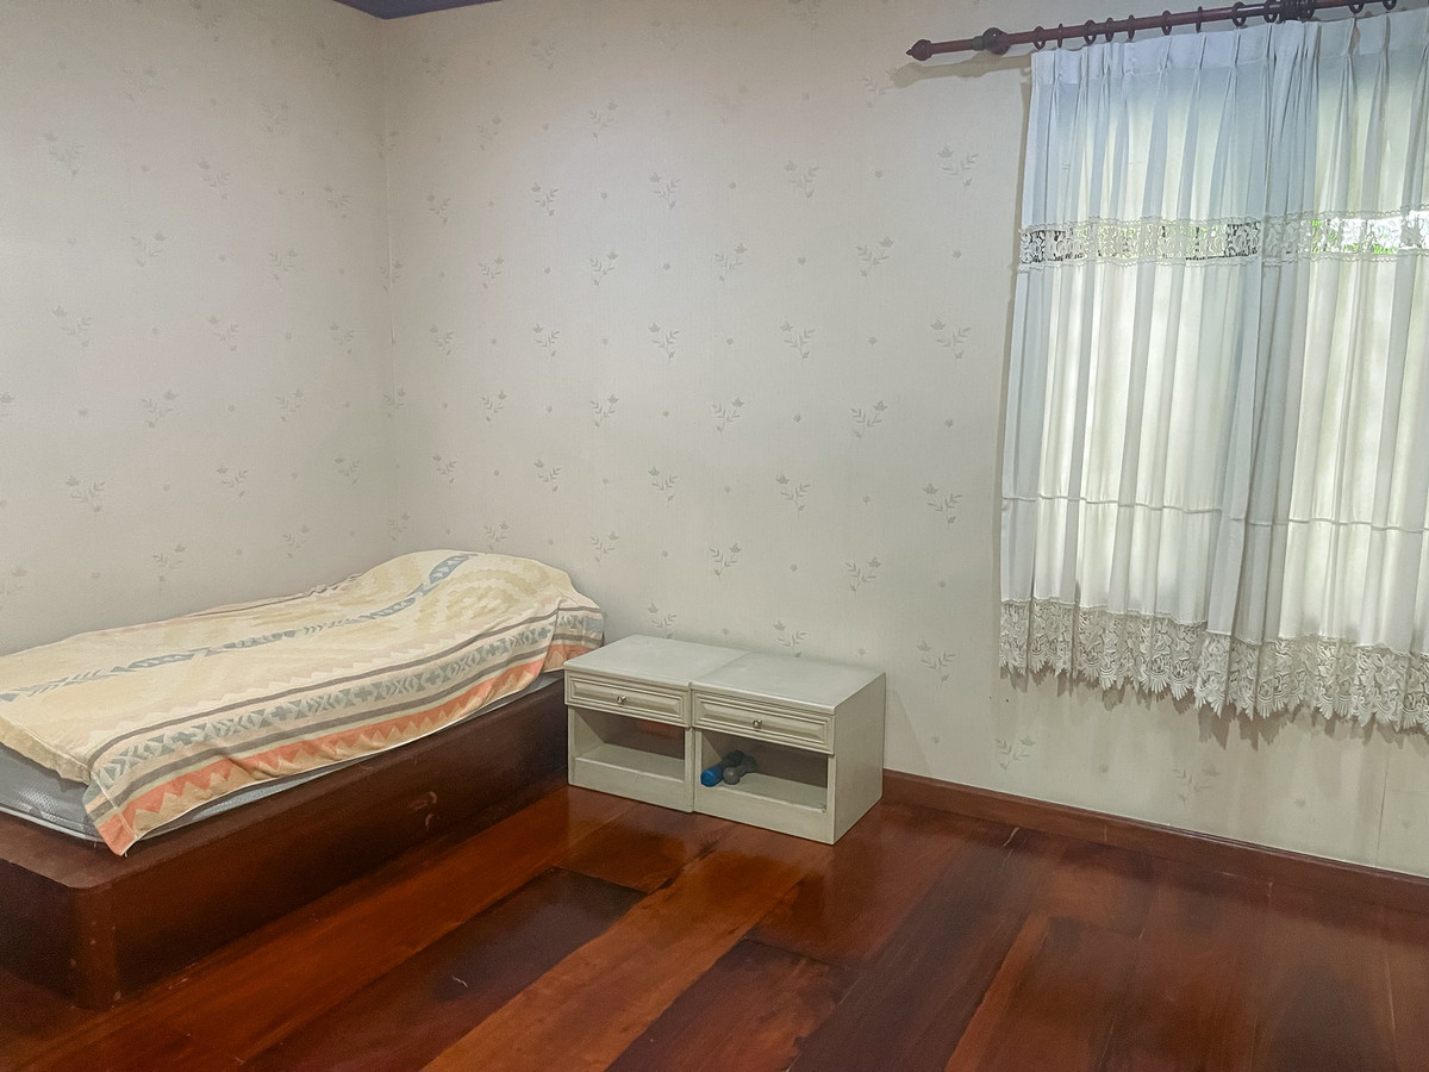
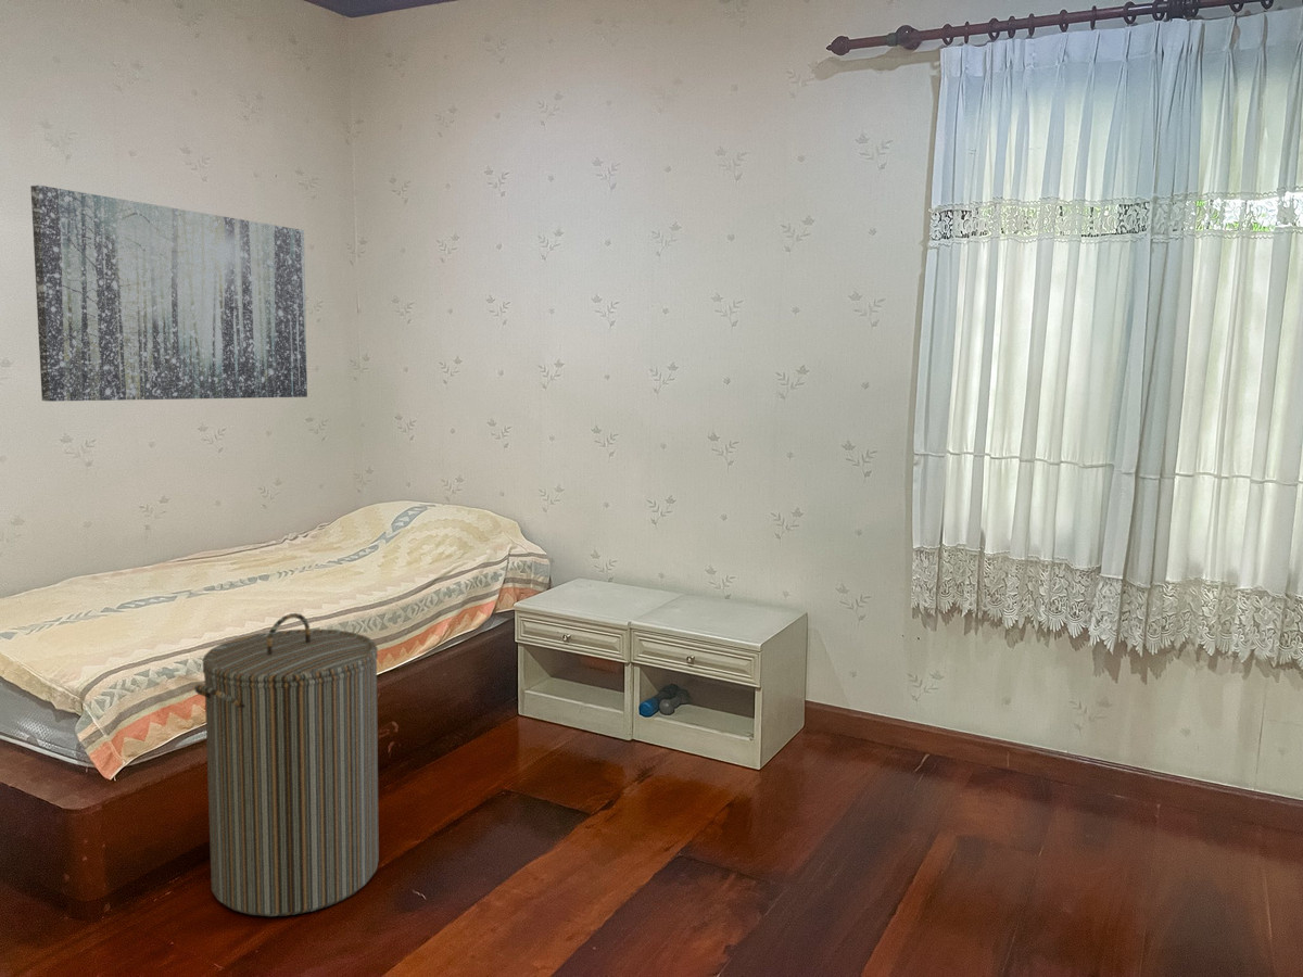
+ wall art [29,185,308,403]
+ laundry hamper [193,612,380,917]
